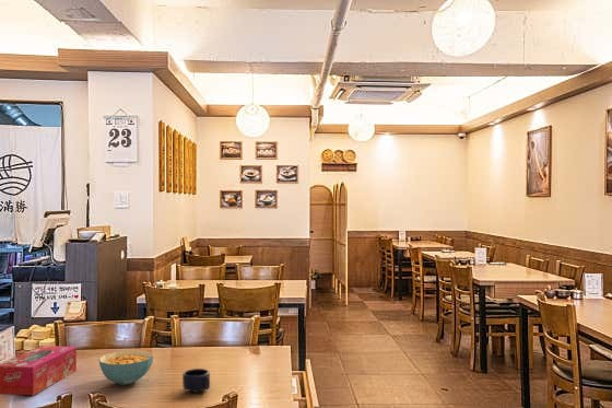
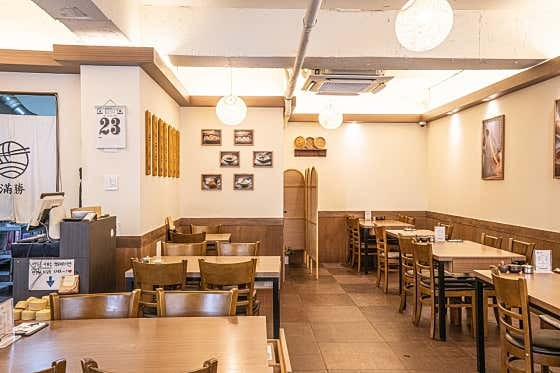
- tissue box [0,345,78,396]
- mug [181,368,211,394]
- cereal bowl [98,349,154,386]
